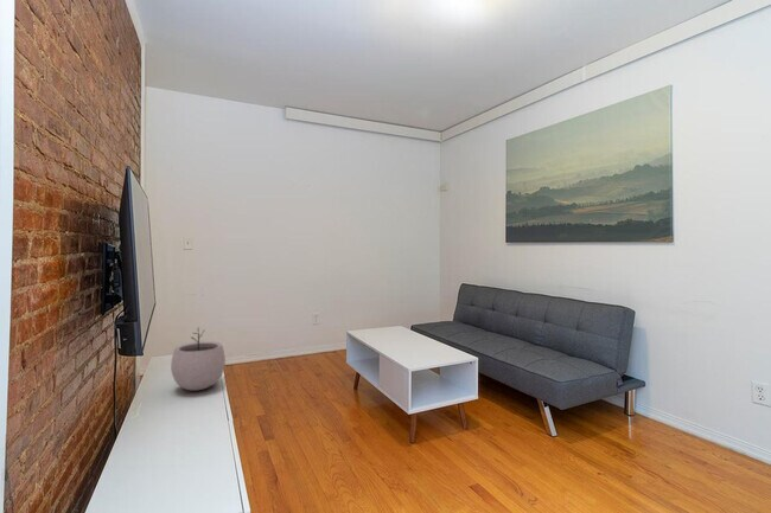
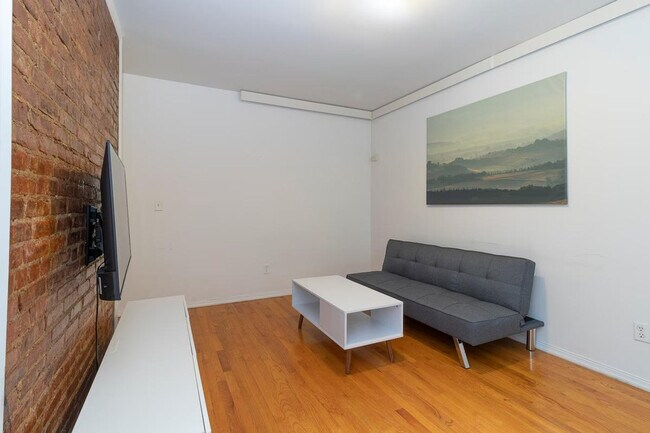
- plant pot [170,327,227,392]
